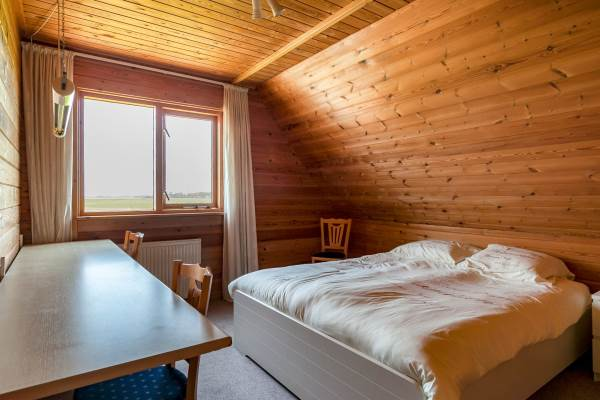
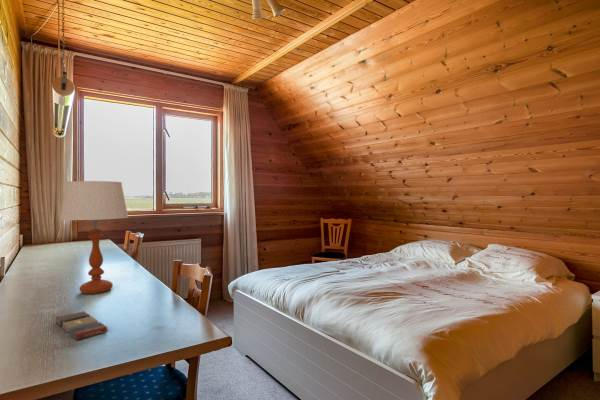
+ book set [54,310,109,341]
+ table lamp [59,180,129,295]
